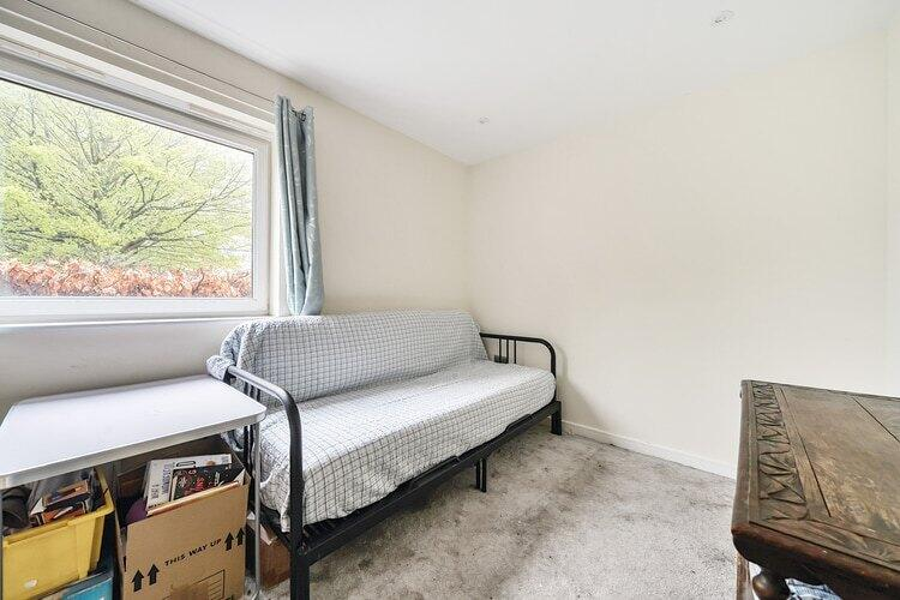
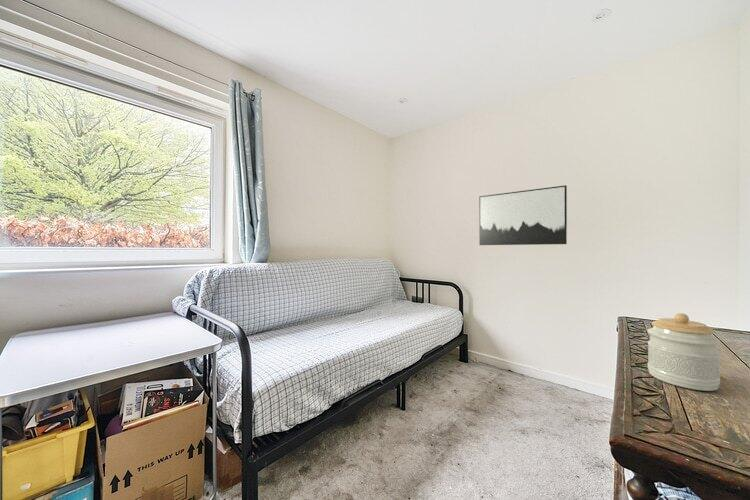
+ wall art [478,184,568,246]
+ jar [647,312,721,392]
